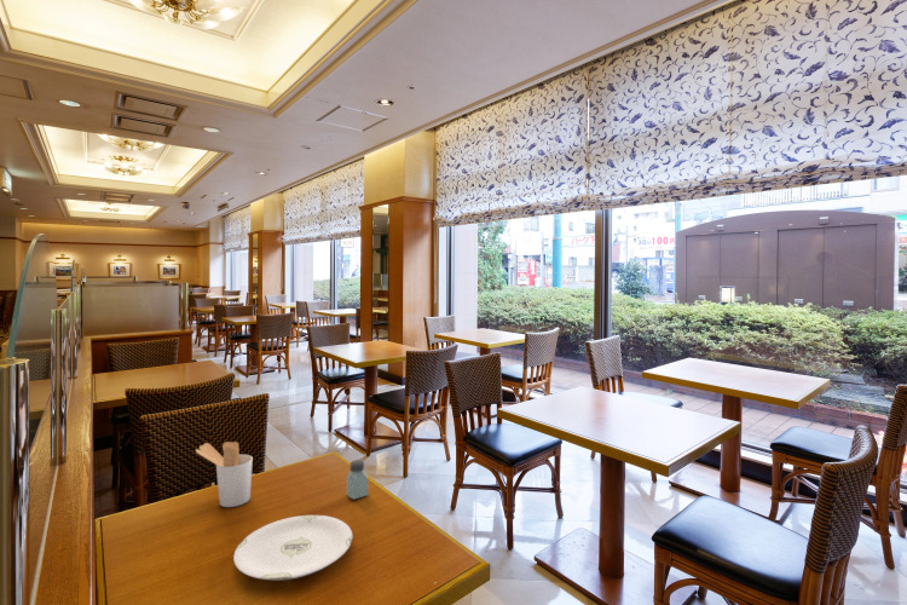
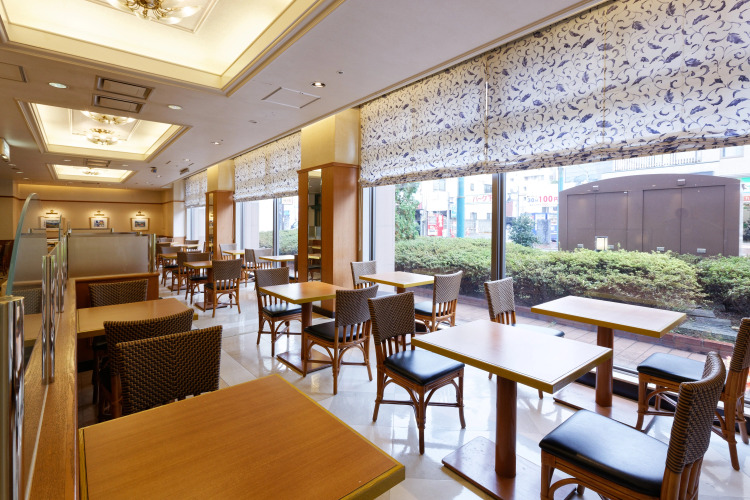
- plate [232,514,353,582]
- utensil holder [195,440,254,508]
- saltshaker [346,459,369,501]
